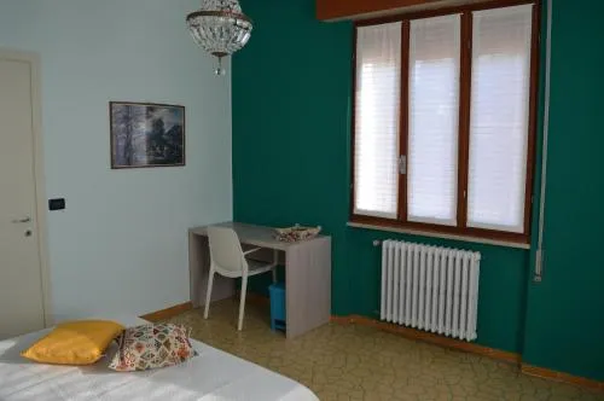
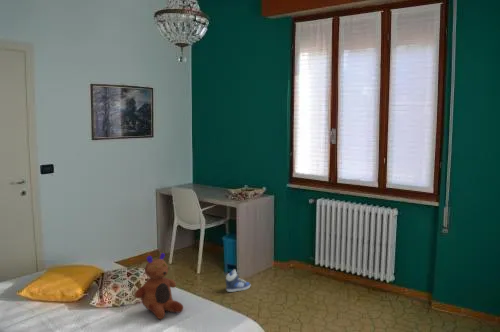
+ toy [134,252,184,320]
+ sneaker [225,268,252,293]
